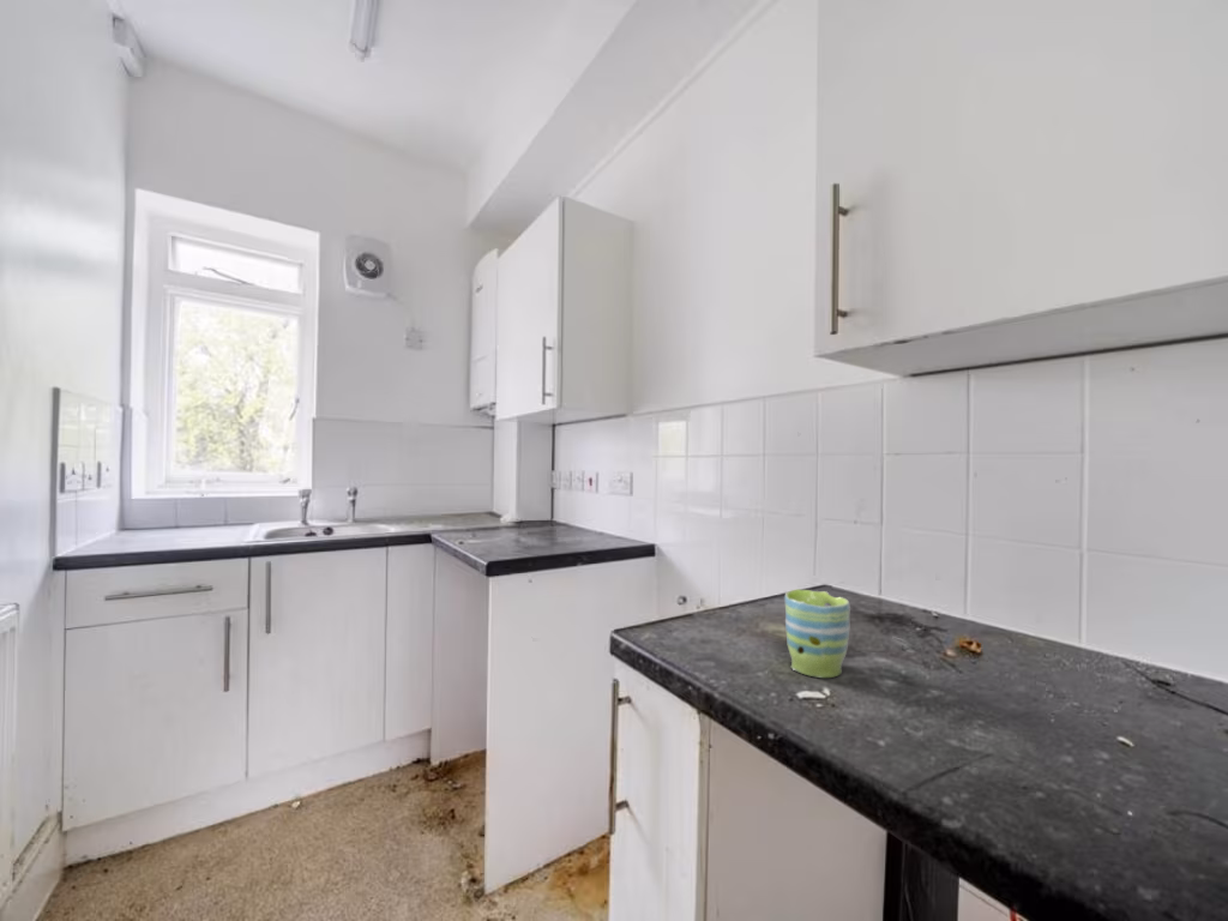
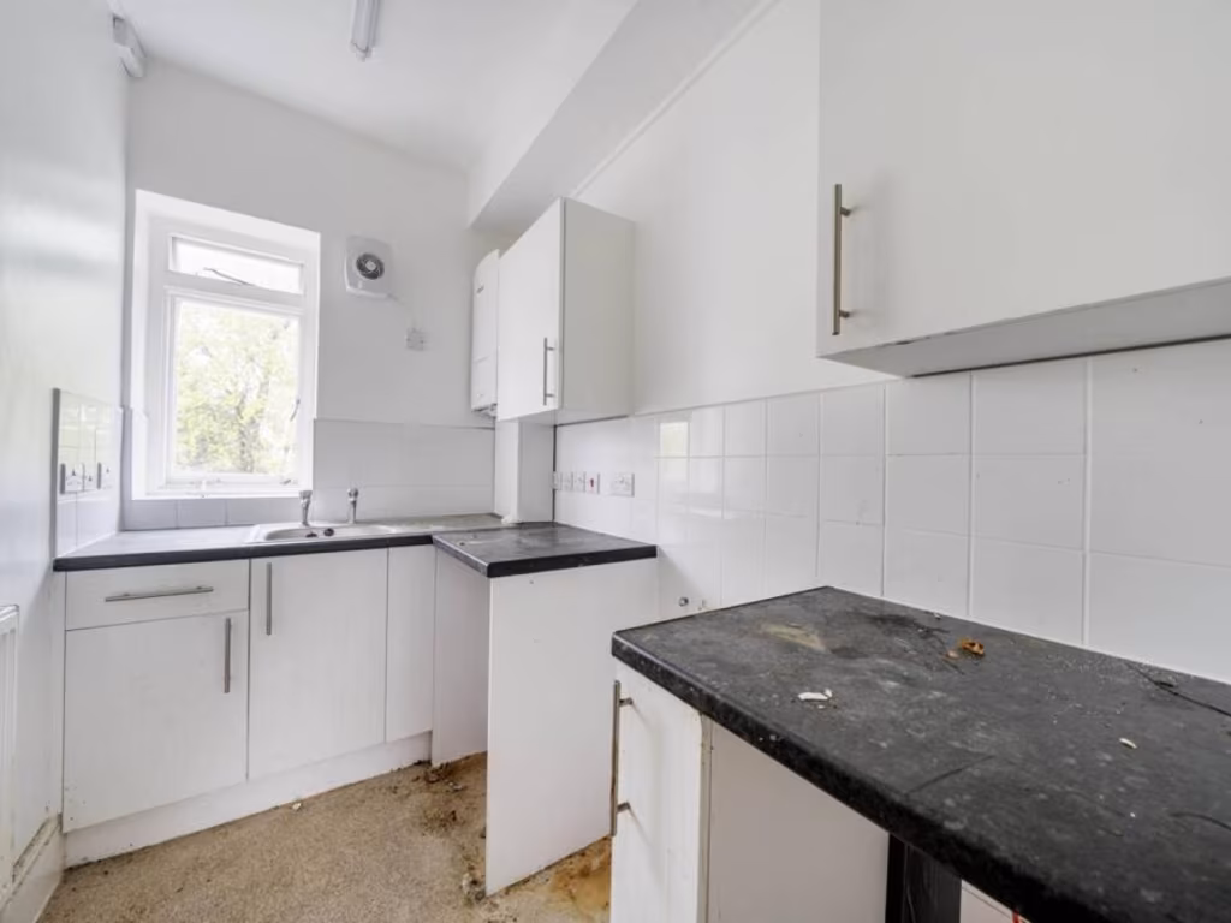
- mug [783,588,851,679]
